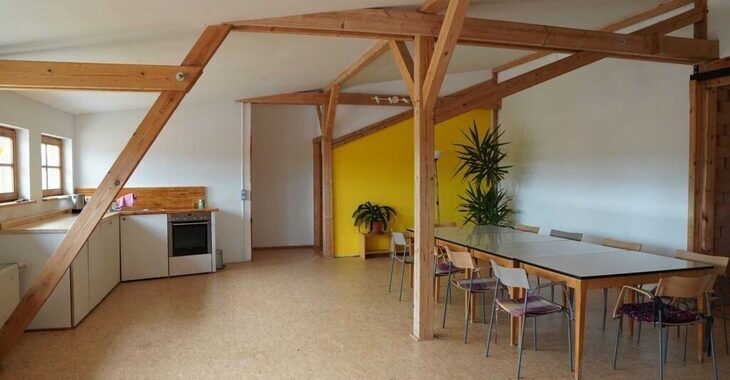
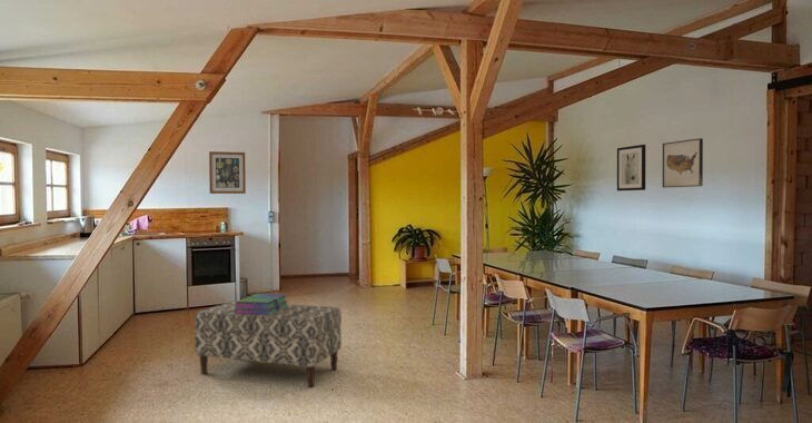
+ wall art [208,150,247,195]
+ wall art [616,144,646,191]
+ wall art [662,137,704,188]
+ stack of books [234,293,289,315]
+ bench [194,299,343,387]
